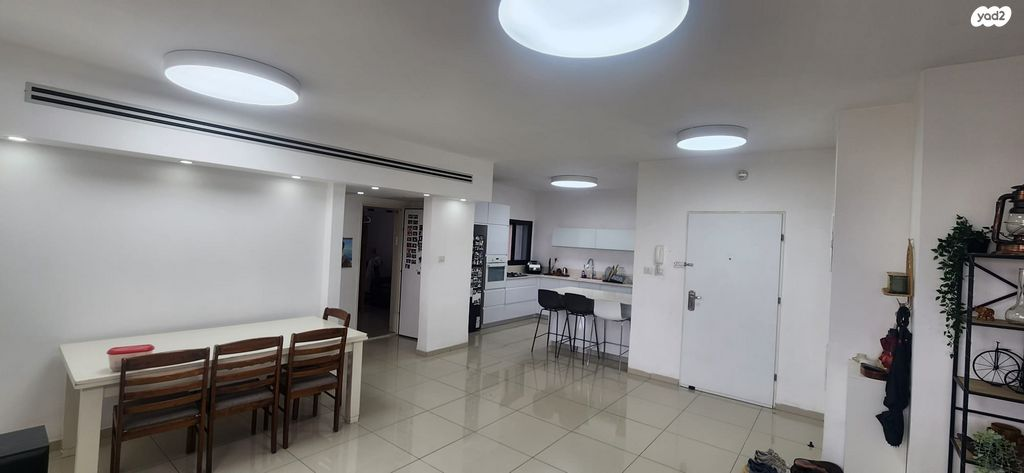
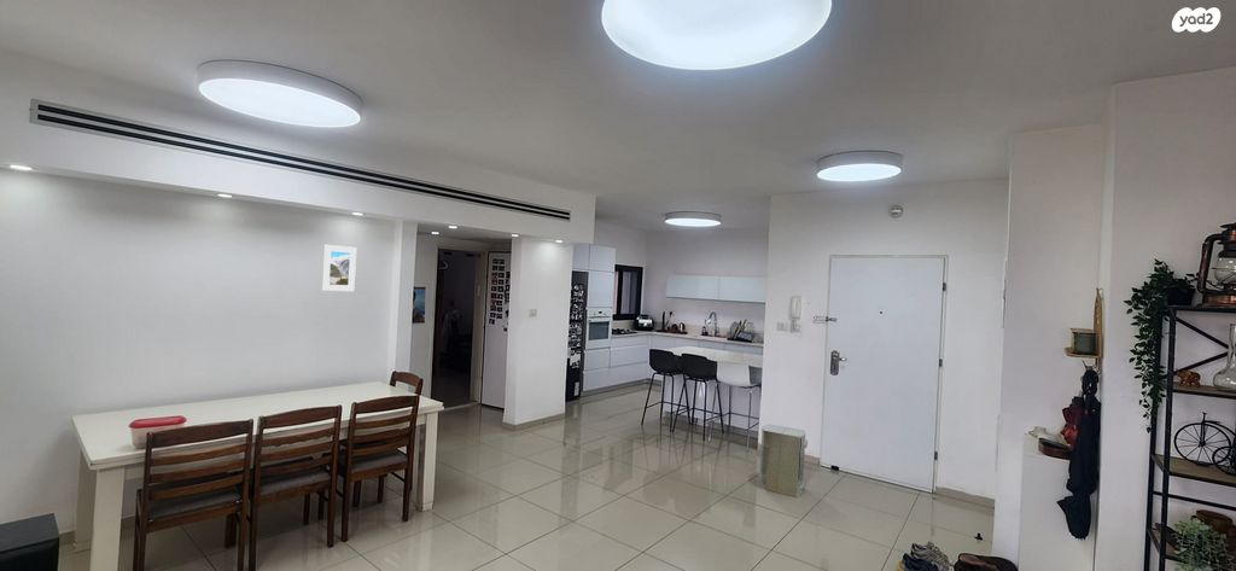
+ air purifier [759,424,809,499]
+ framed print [320,244,357,292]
